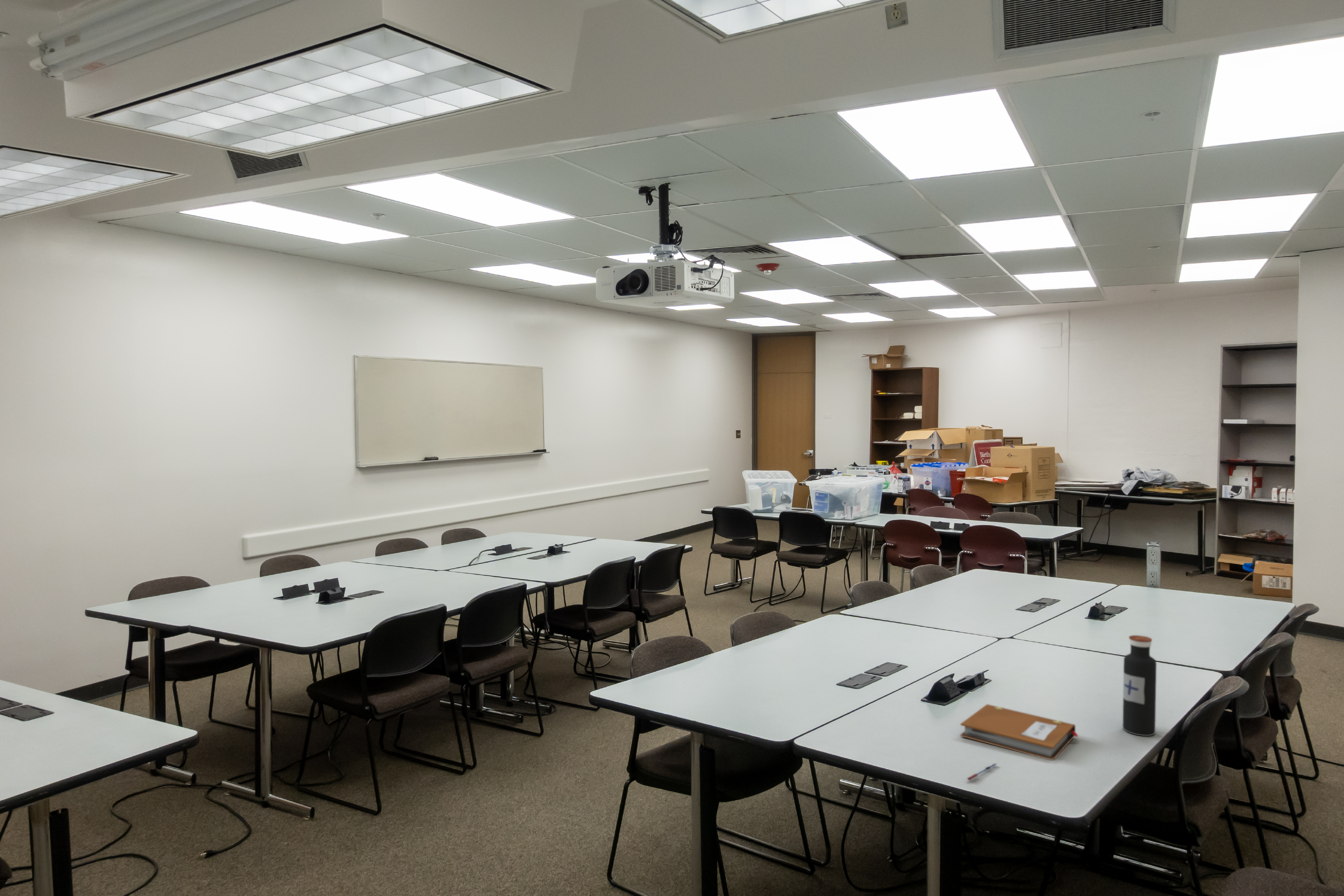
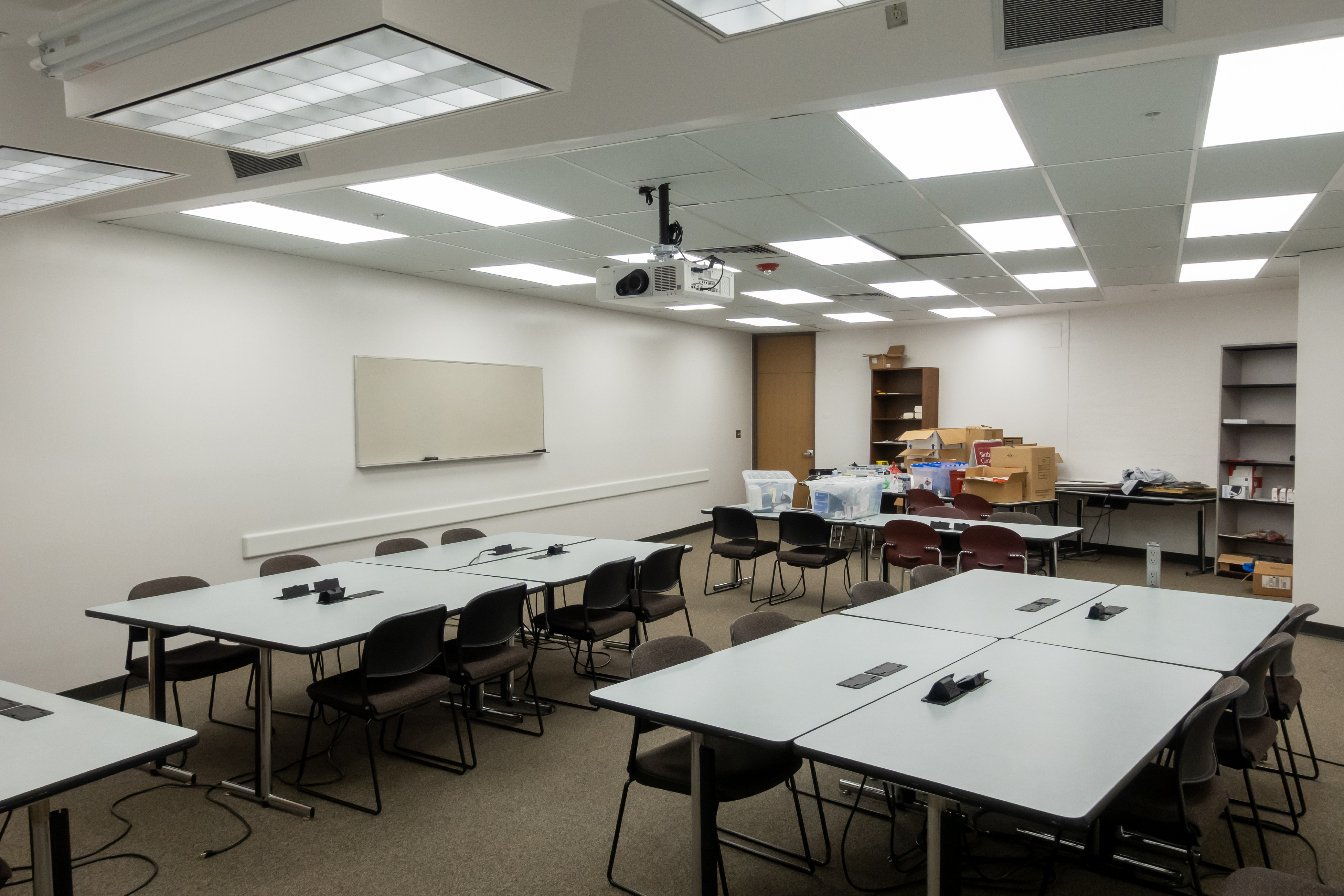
- water bottle [1122,635,1157,736]
- notebook [960,704,1079,761]
- pen [967,763,998,781]
